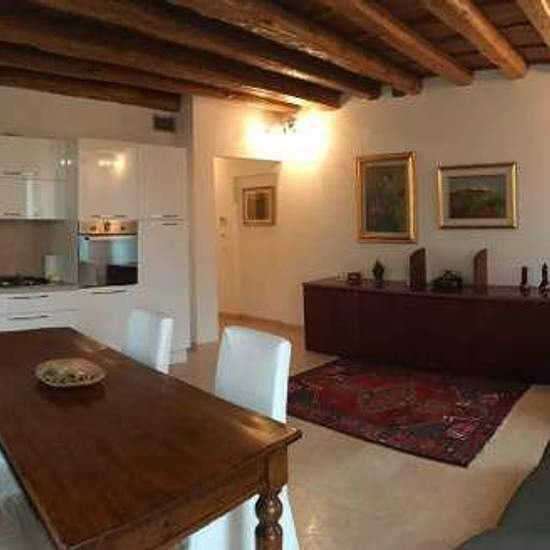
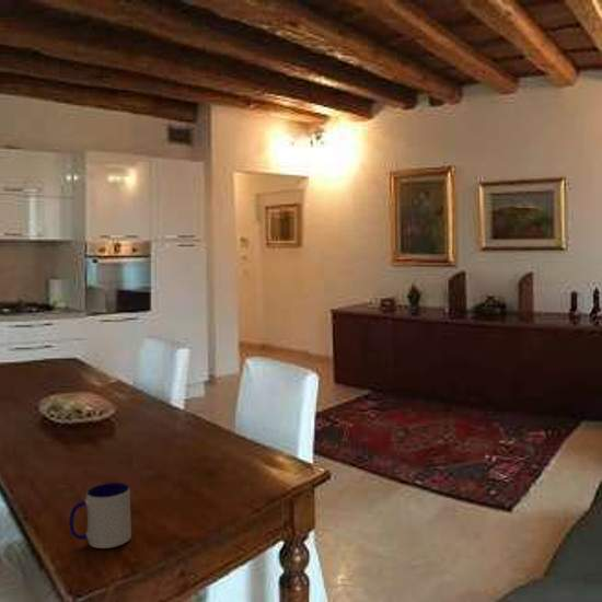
+ mug [68,482,132,549]
